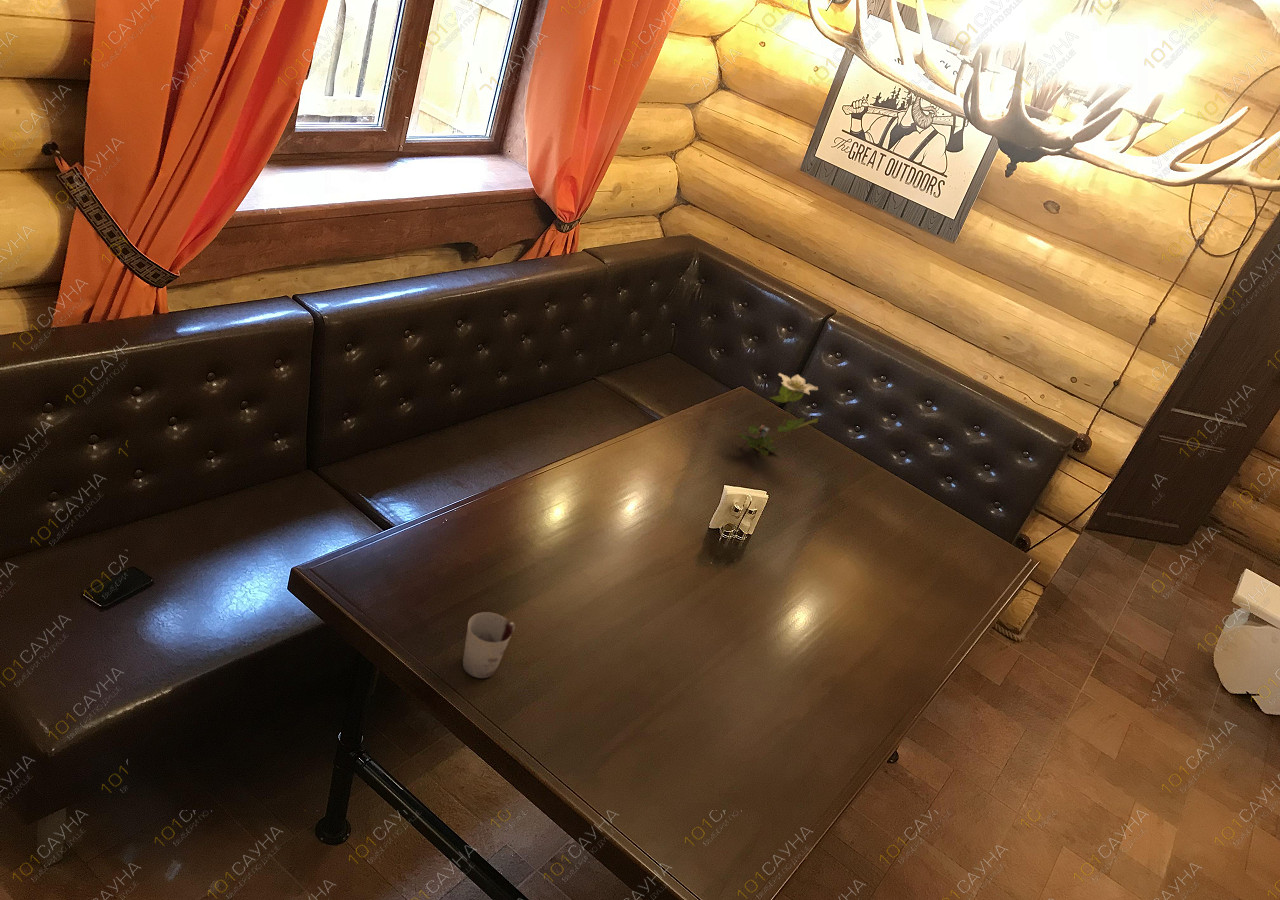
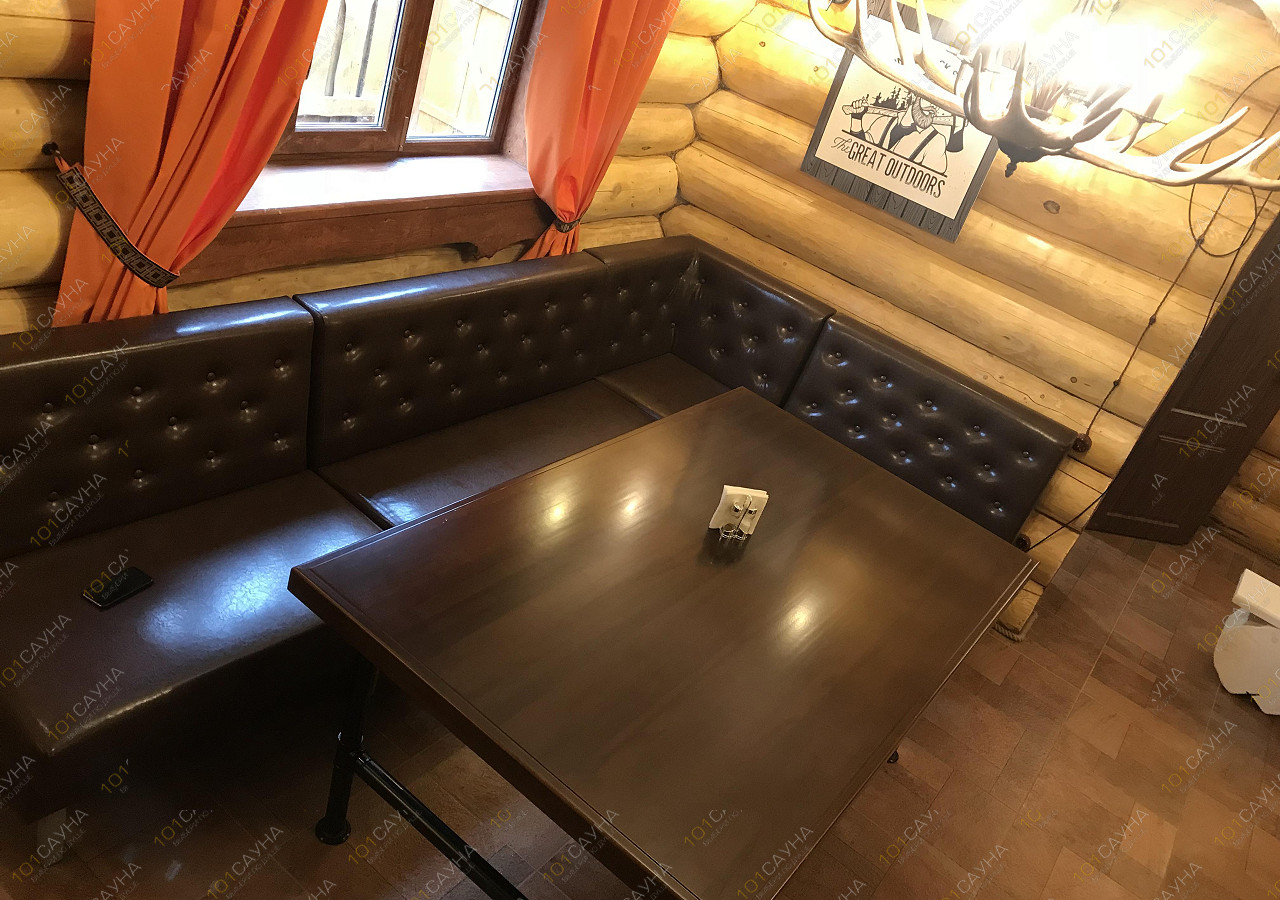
- cup [462,611,516,679]
- flower [734,372,820,457]
